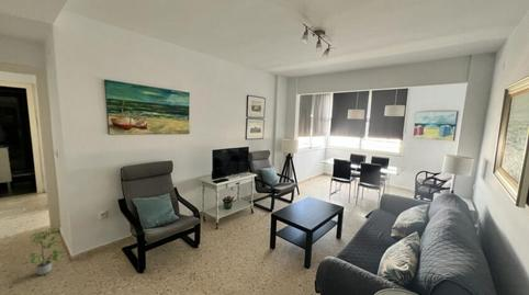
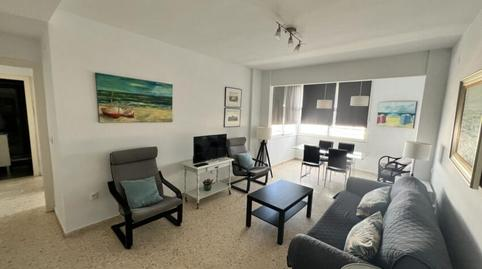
- potted plant [29,227,66,276]
